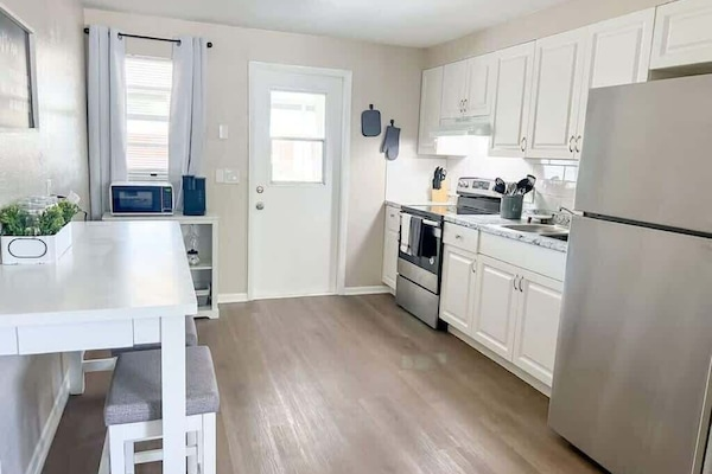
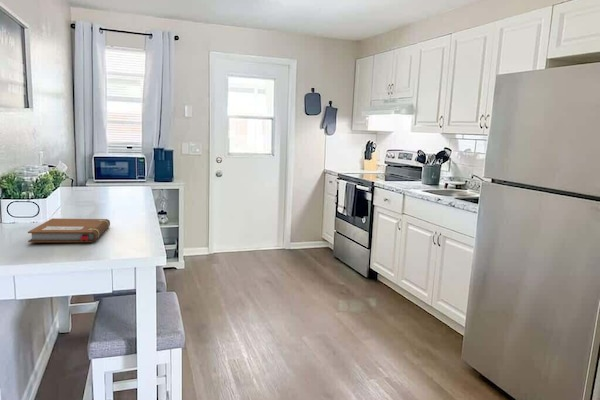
+ notebook [27,217,111,243]
